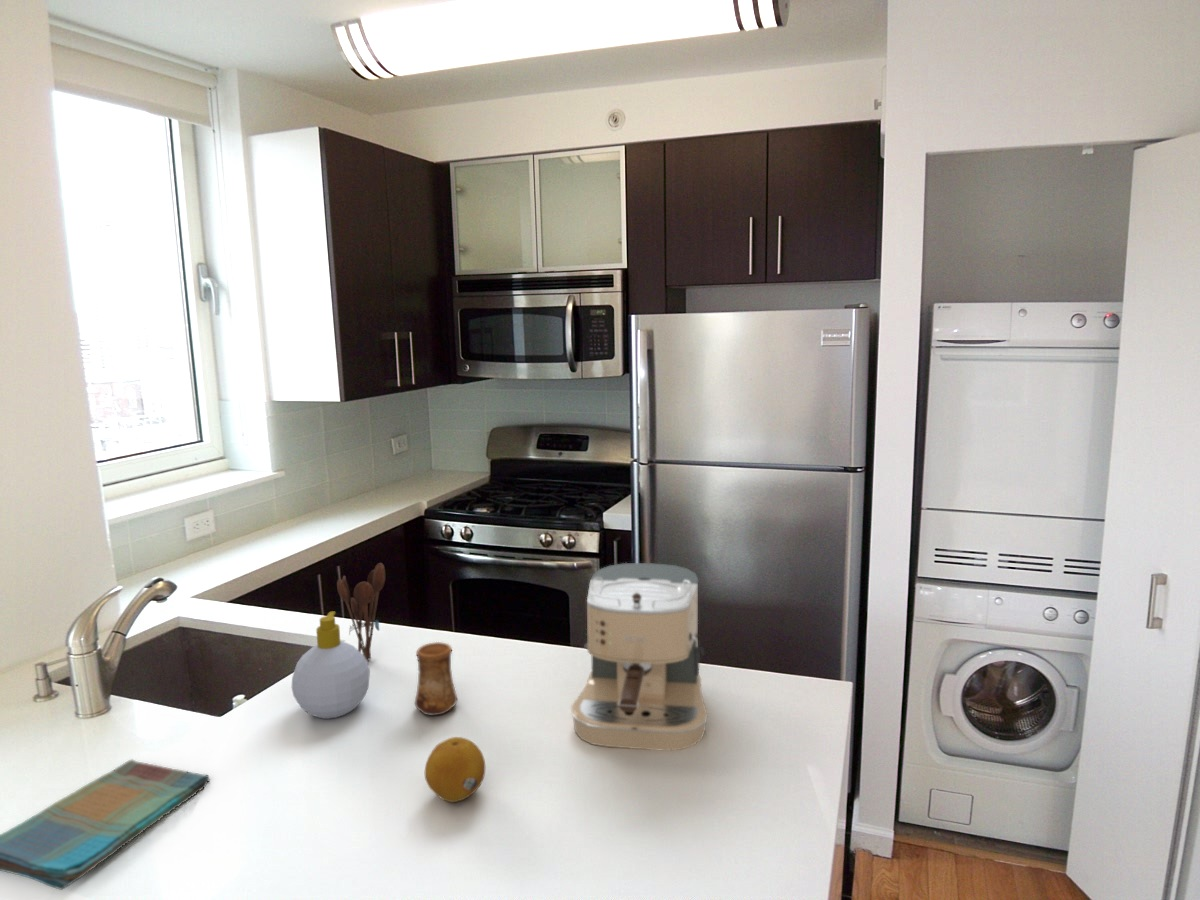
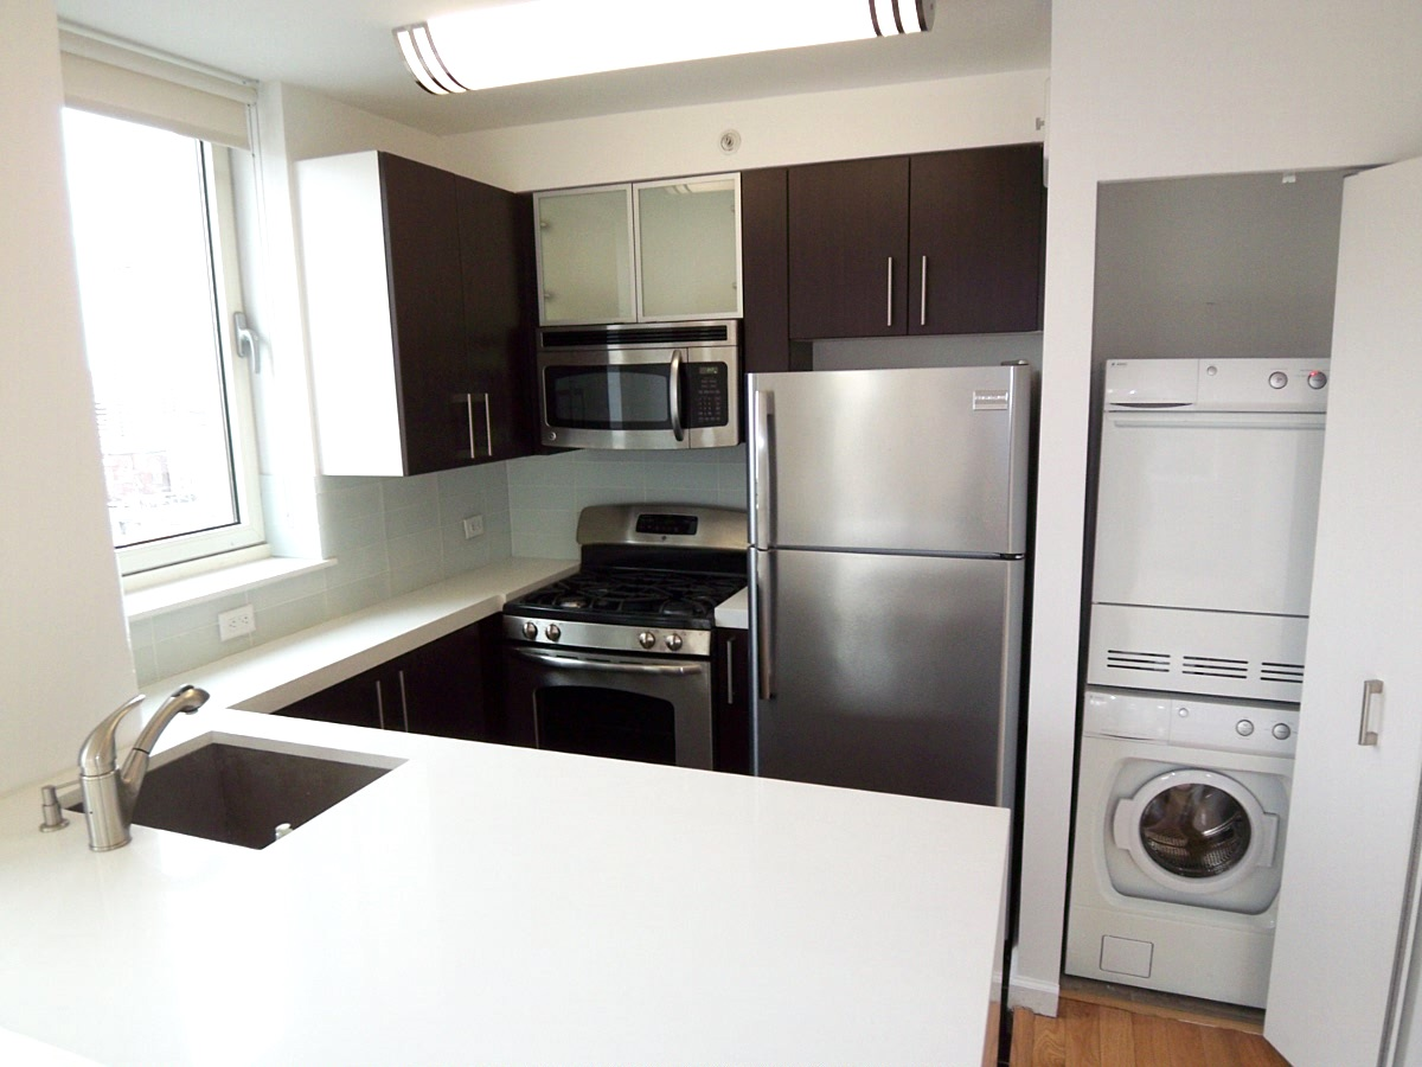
- utensil holder [336,562,386,663]
- cup [414,641,458,717]
- fruit [424,736,486,803]
- dish towel [0,758,211,891]
- soap bottle [291,611,371,720]
- coffee maker [570,562,709,752]
